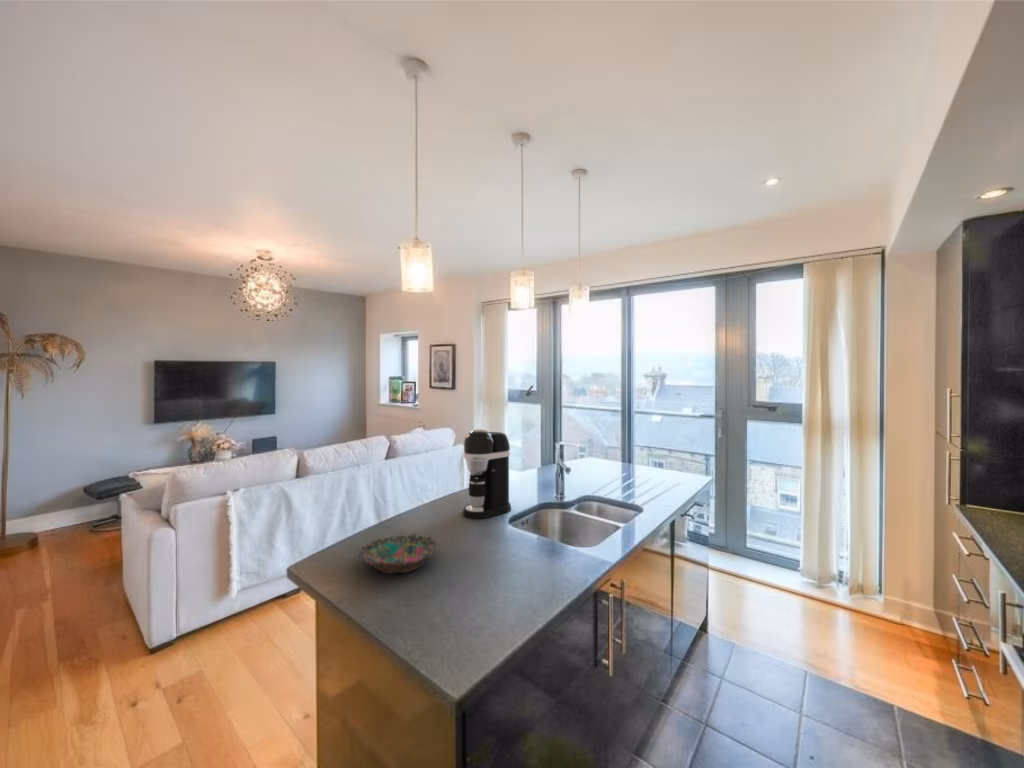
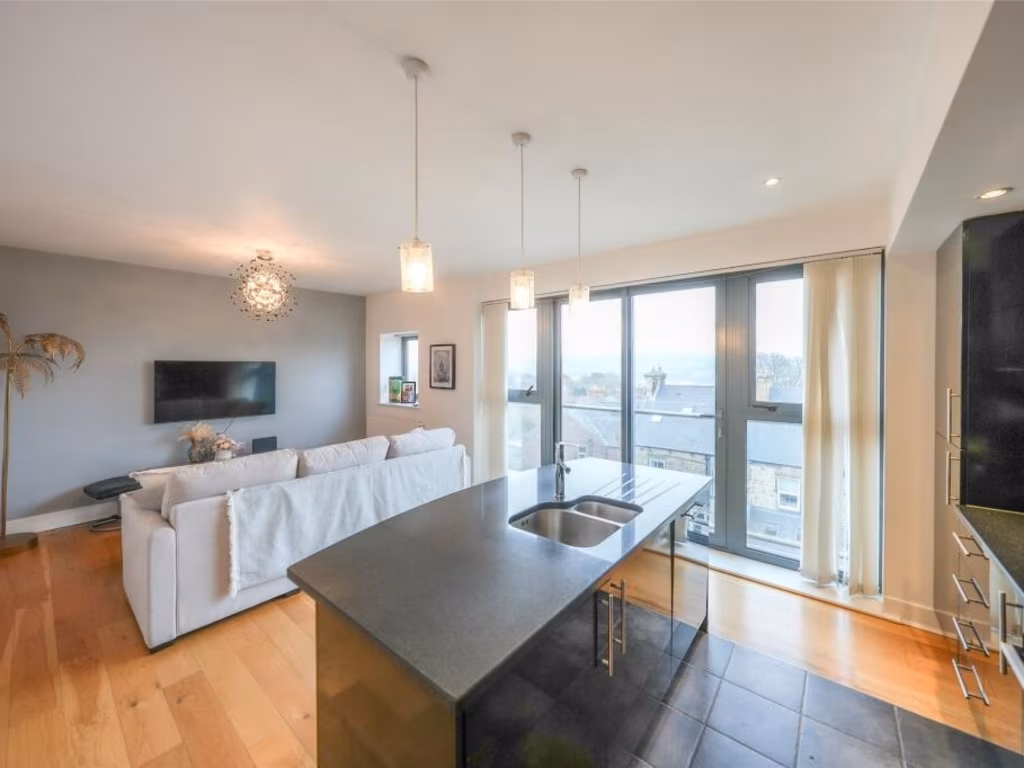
- bowl [358,533,439,575]
- coffee maker [462,429,512,519]
